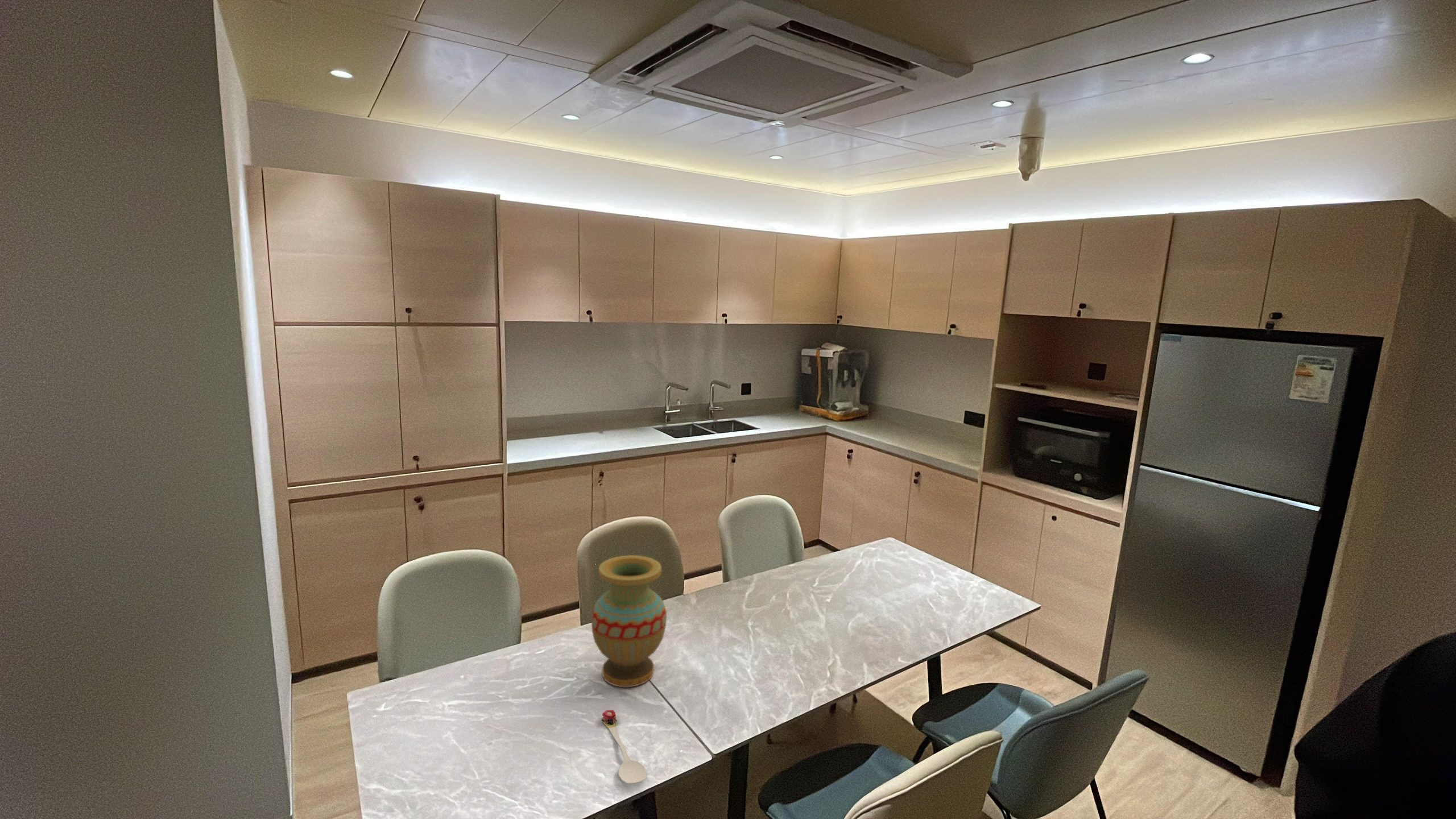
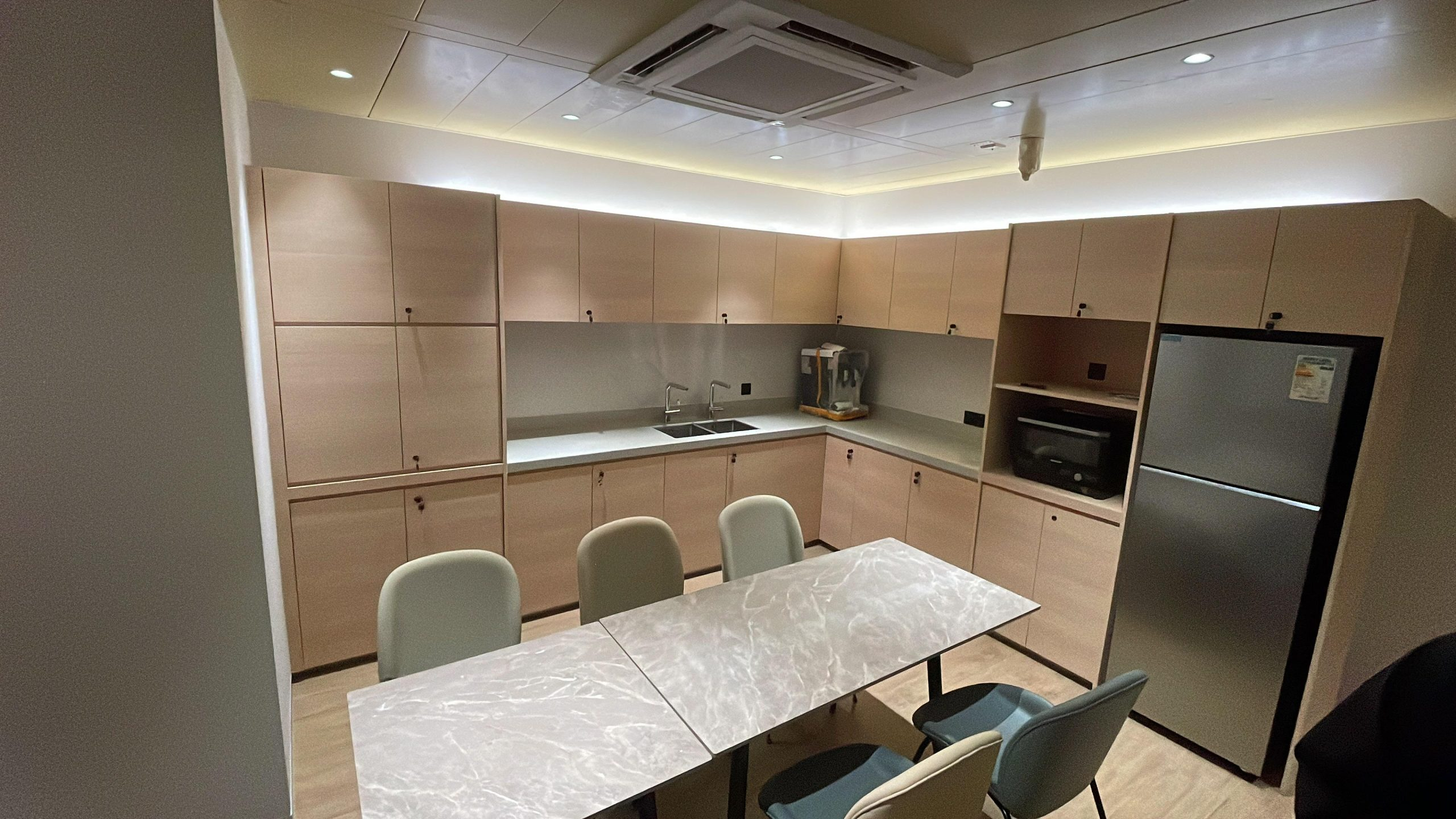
- spoon [601,709,647,784]
- vase [591,555,667,688]
